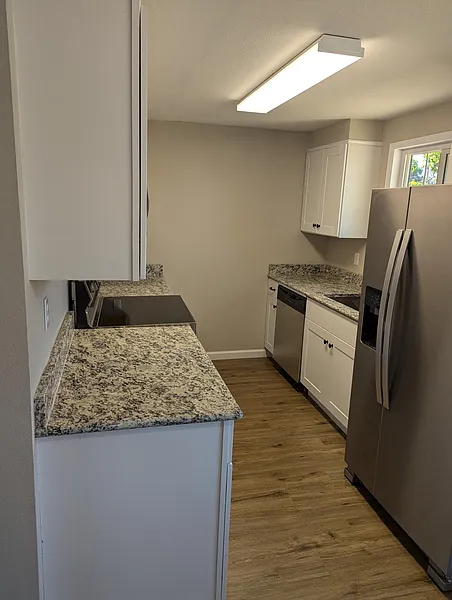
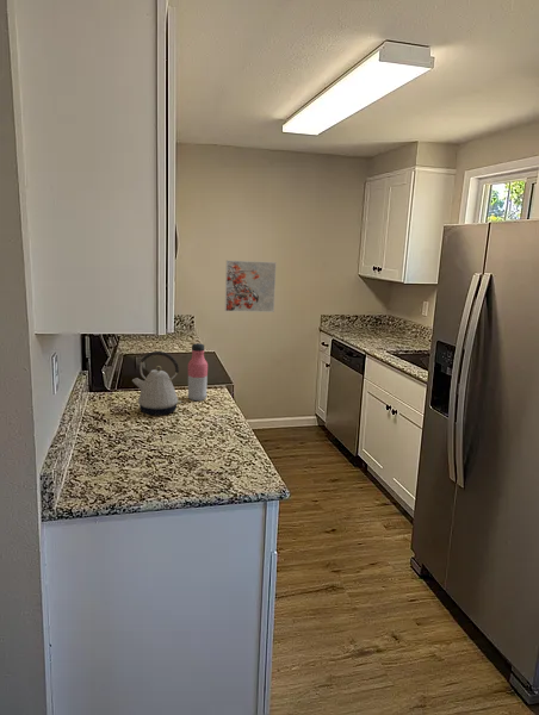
+ kettle [131,350,182,417]
+ water bottle [187,342,209,402]
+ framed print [224,260,278,313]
